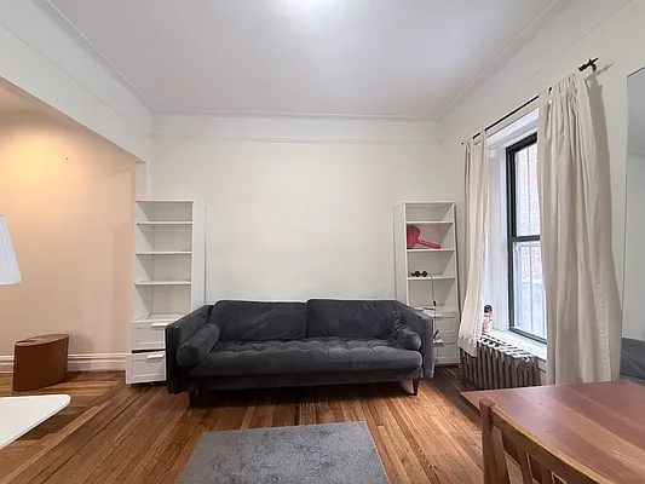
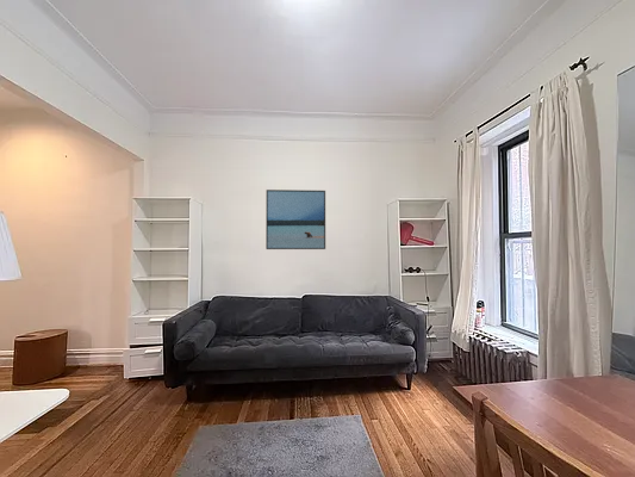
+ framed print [264,188,326,250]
